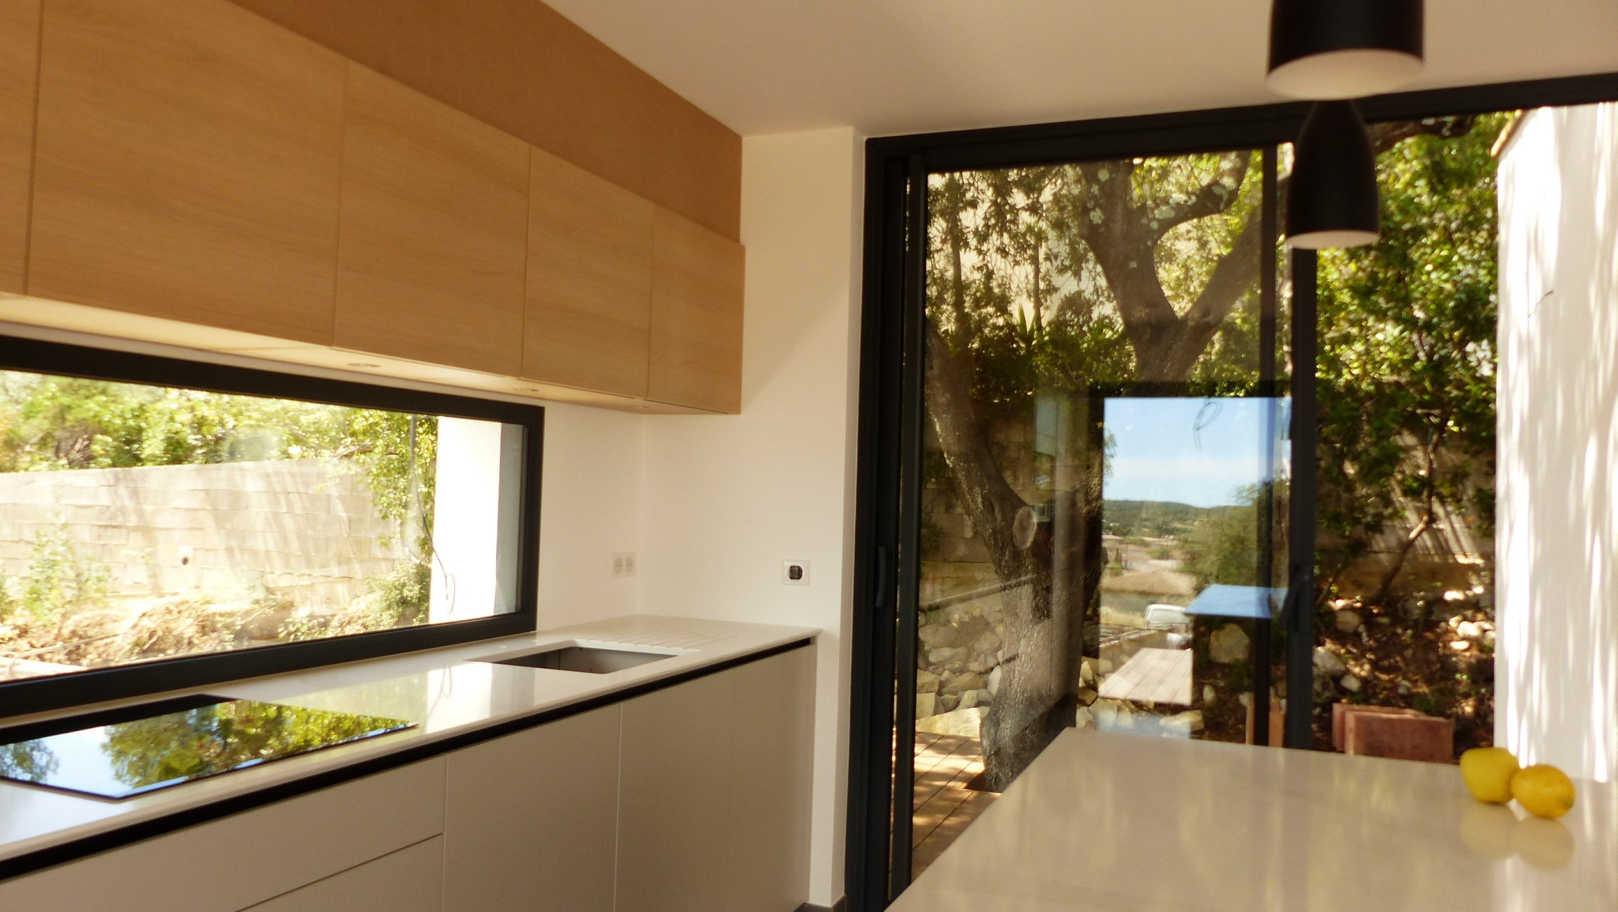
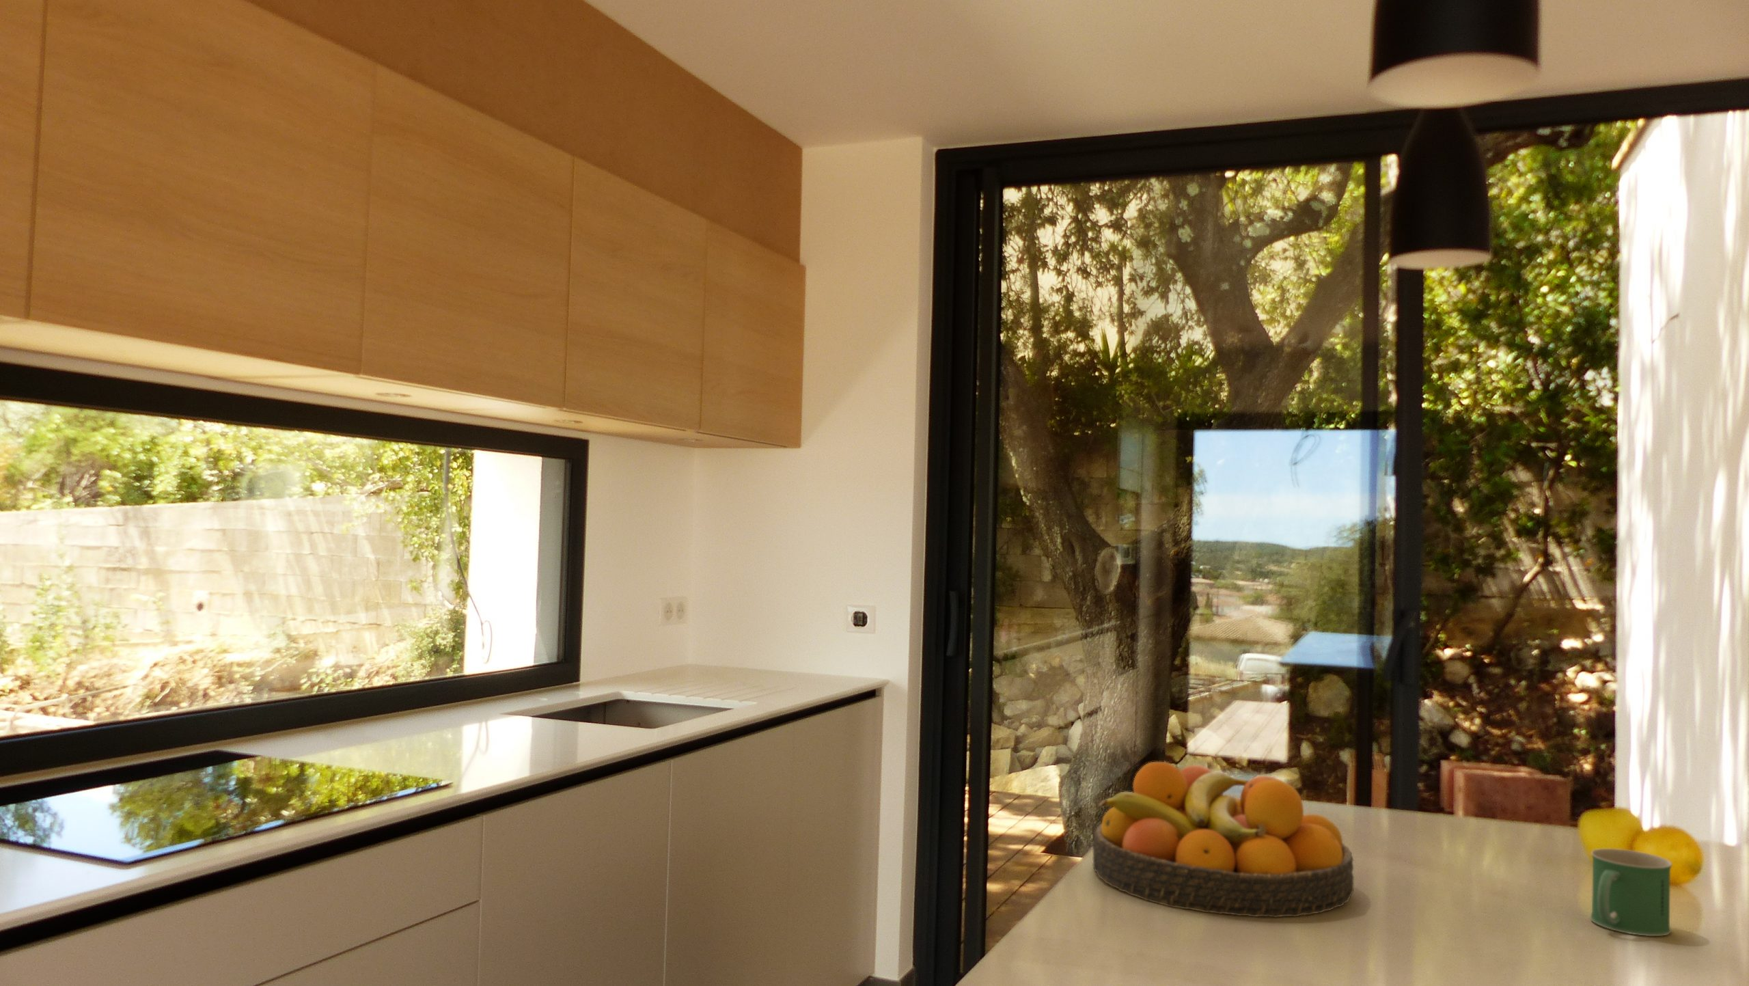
+ mug [1589,848,1672,937]
+ fruit bowl [1092,761,1355,919]
